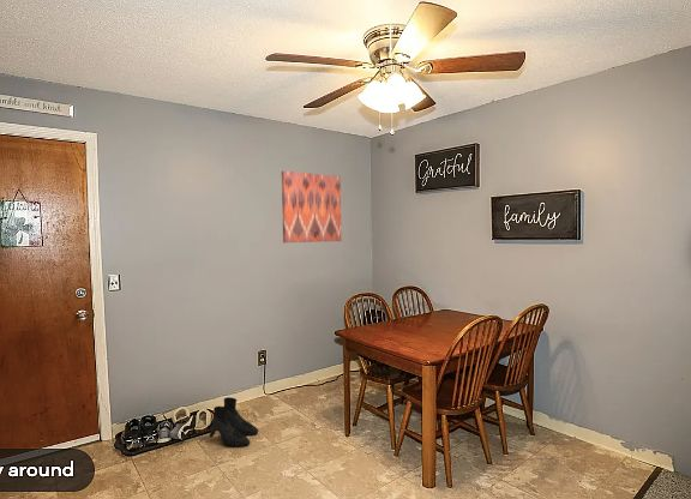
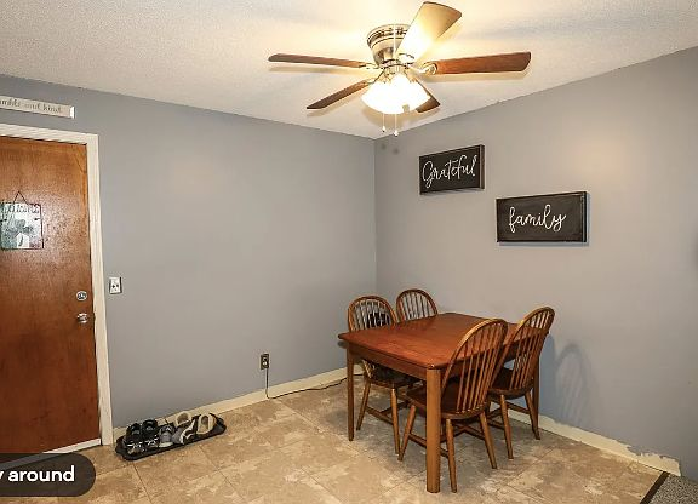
- wall art [281,170,343,244]
- boots [209,396,259,447]
